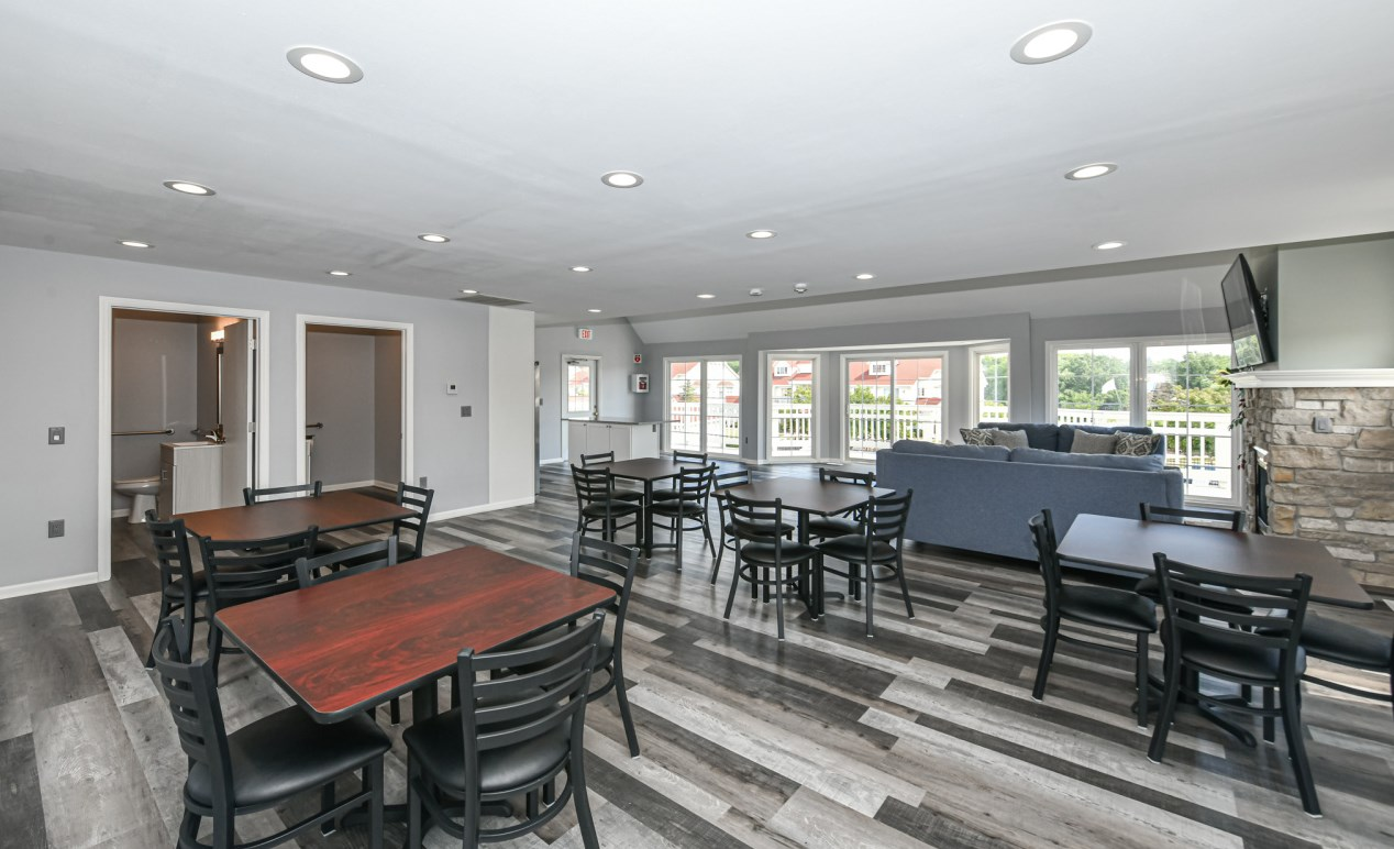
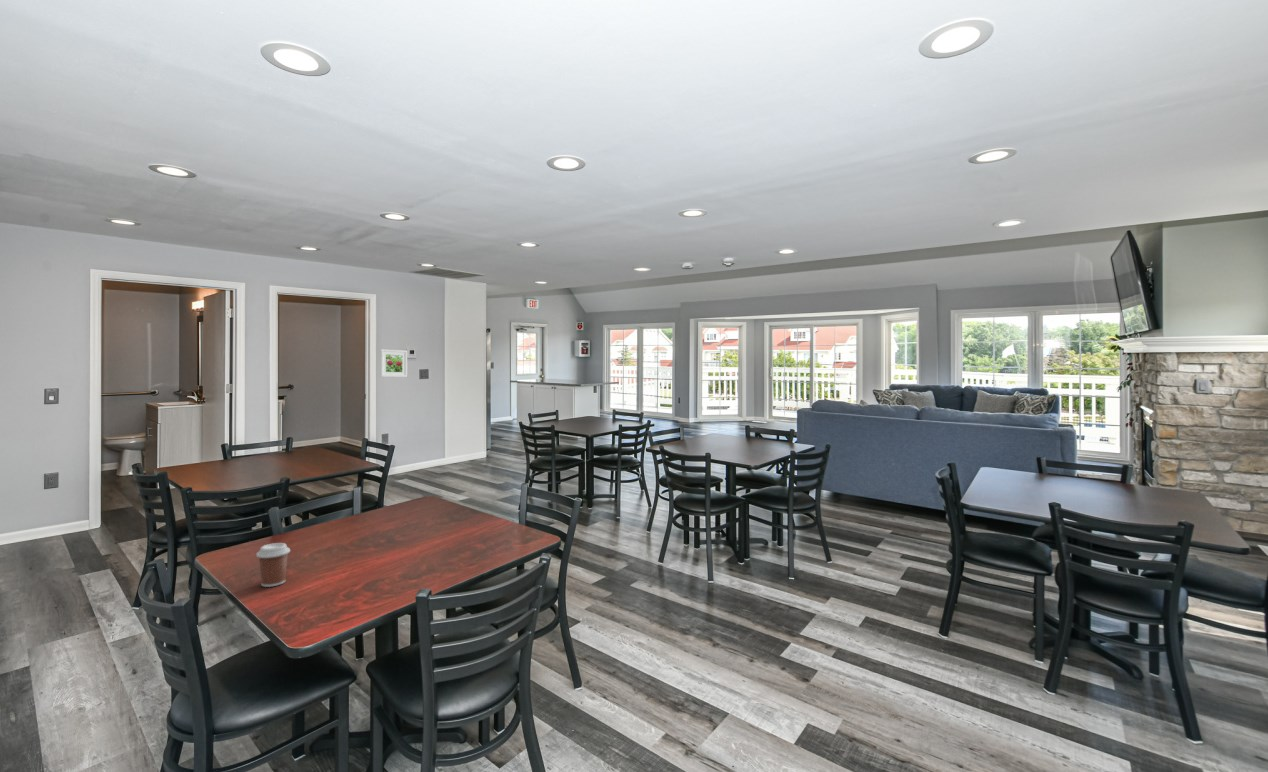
+ coffee cup [256,542,291,588]
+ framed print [379,348,408,378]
